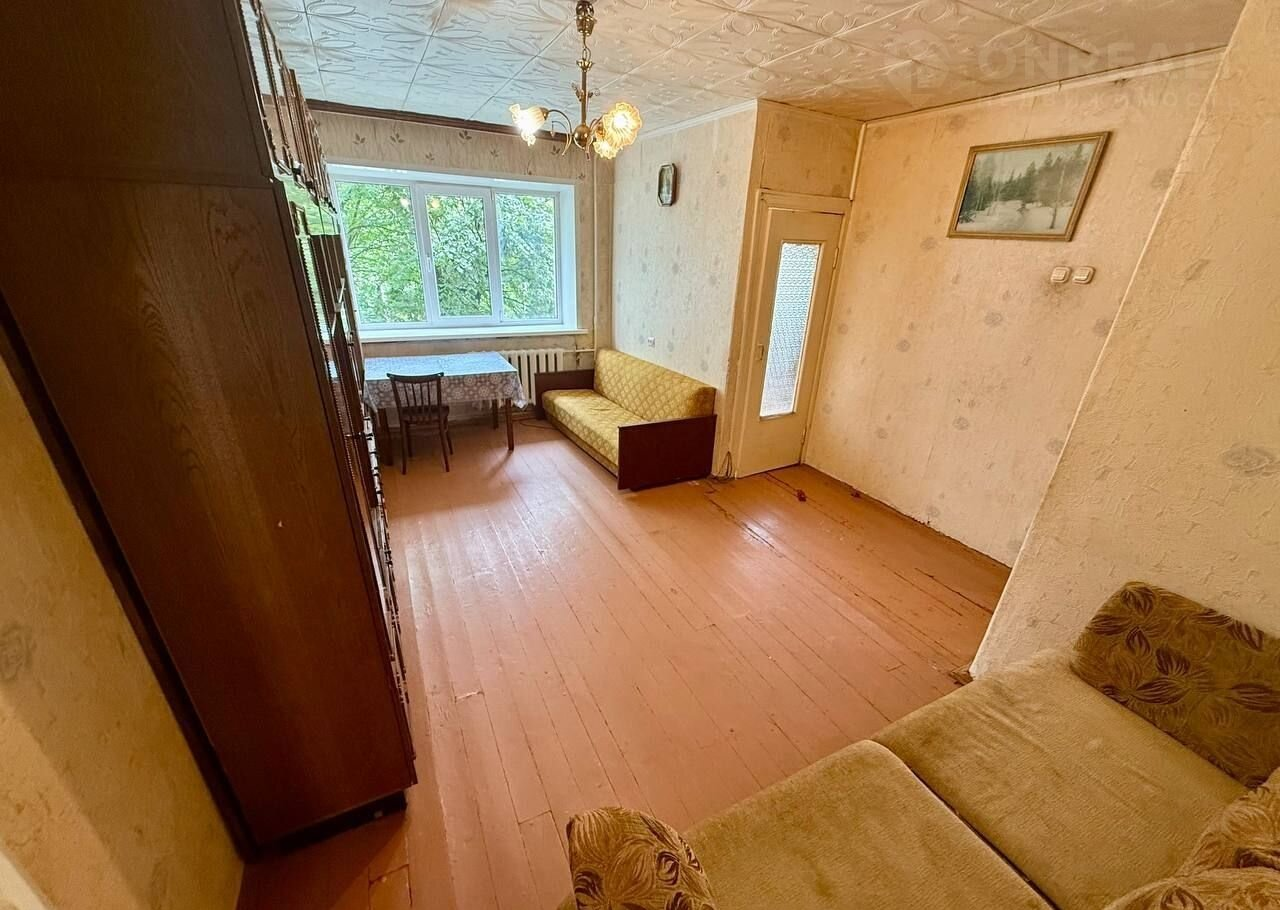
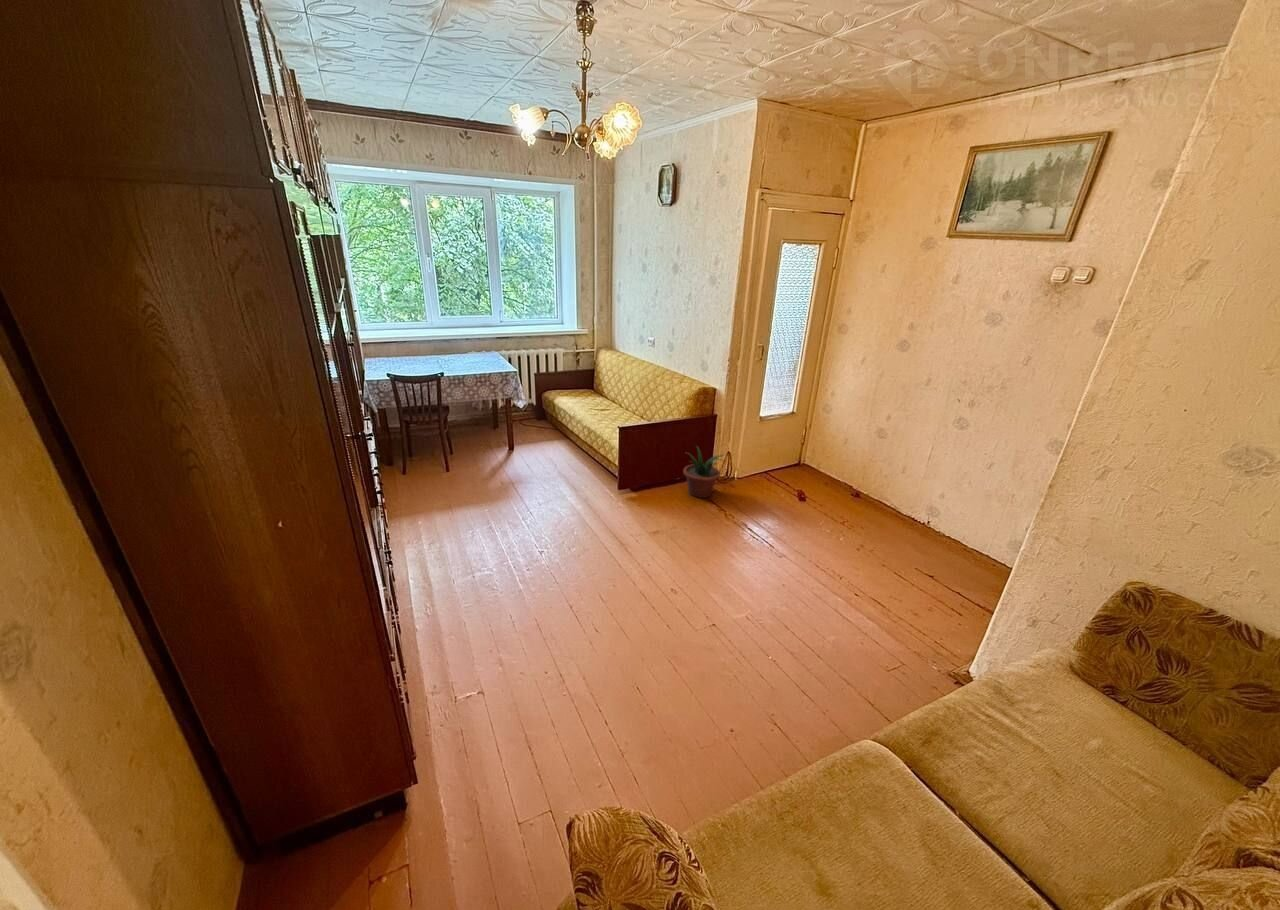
+ potted plant [682,445,726,499]
